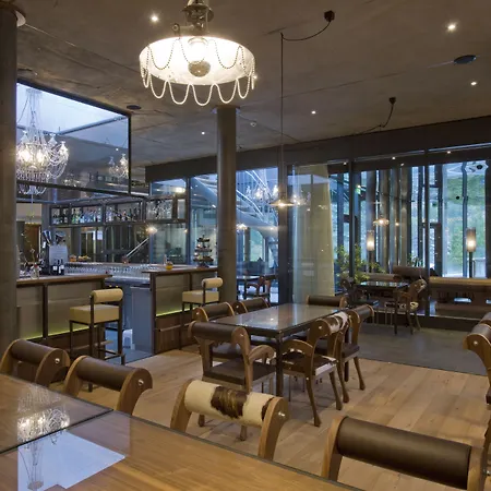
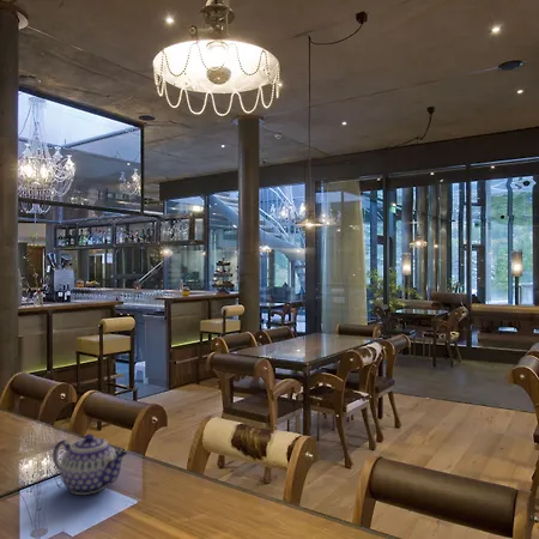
+ teapot [52,432,128,496]
